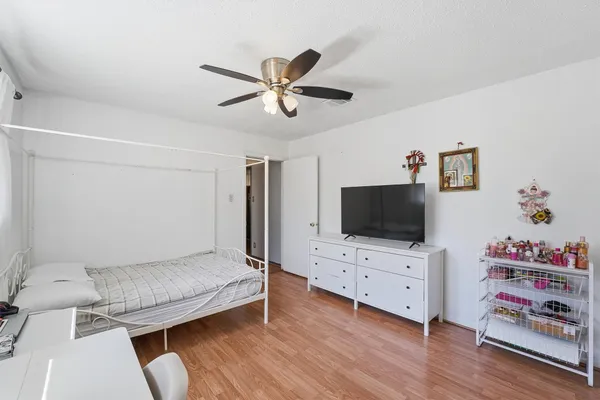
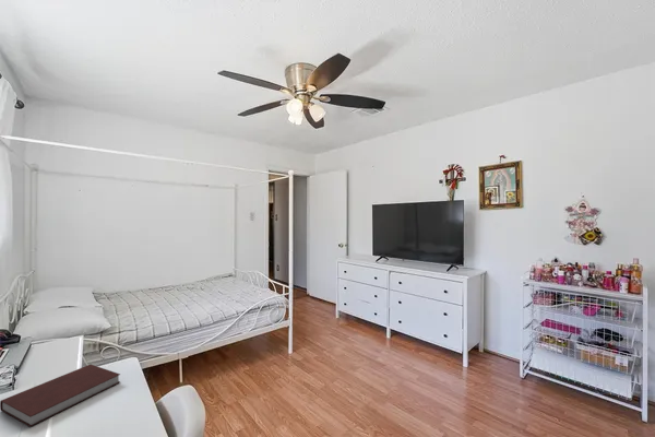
+ notebook [0,364,121,428]
